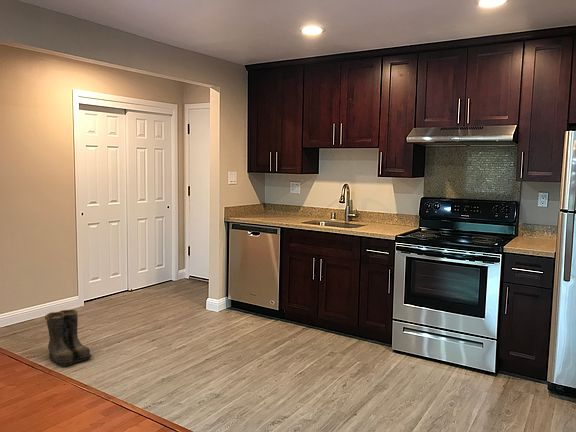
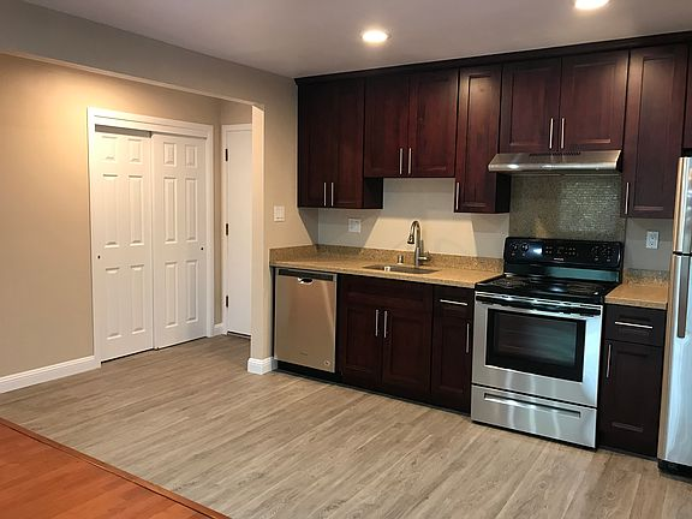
- boots [44,309,94,367]
